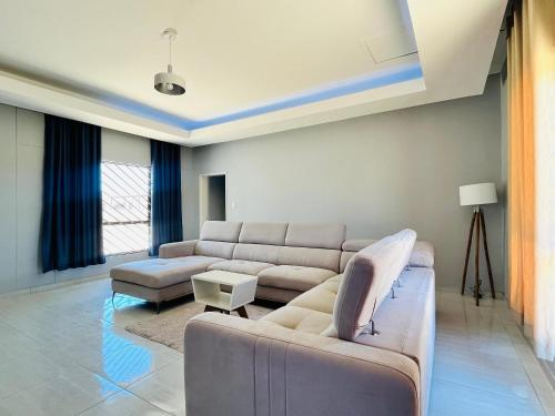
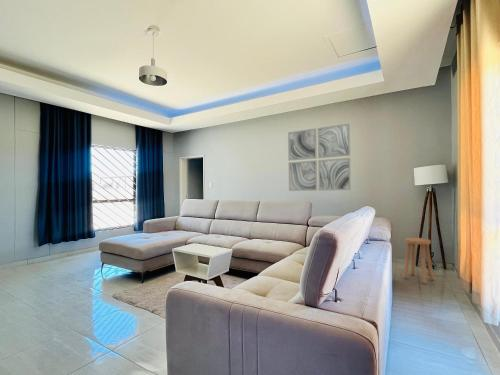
+ wall art [287,122,352,192]
+ stool [402,237,435,285]
